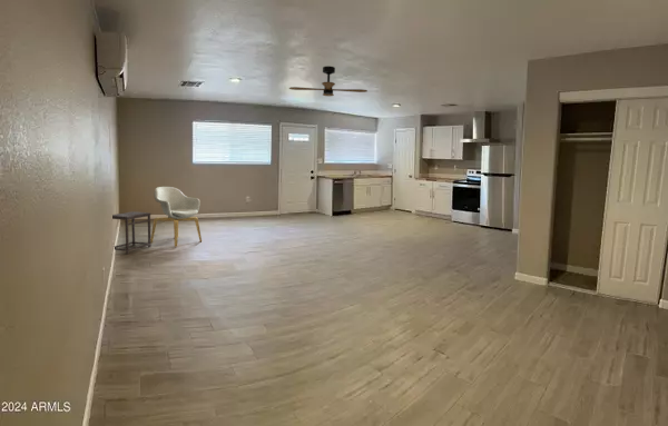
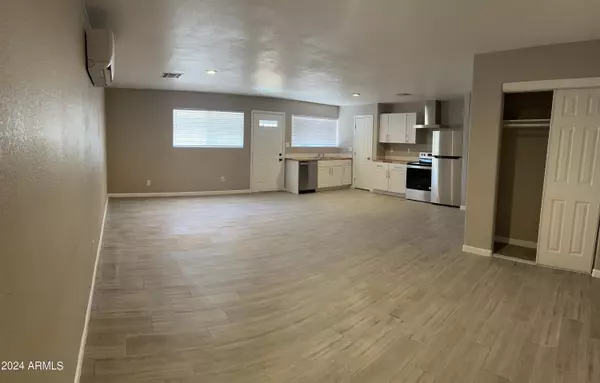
- ceiling fan [288,65,369,97]
- armchair [150,186,203,248]
- side table [111,210,153,255]
